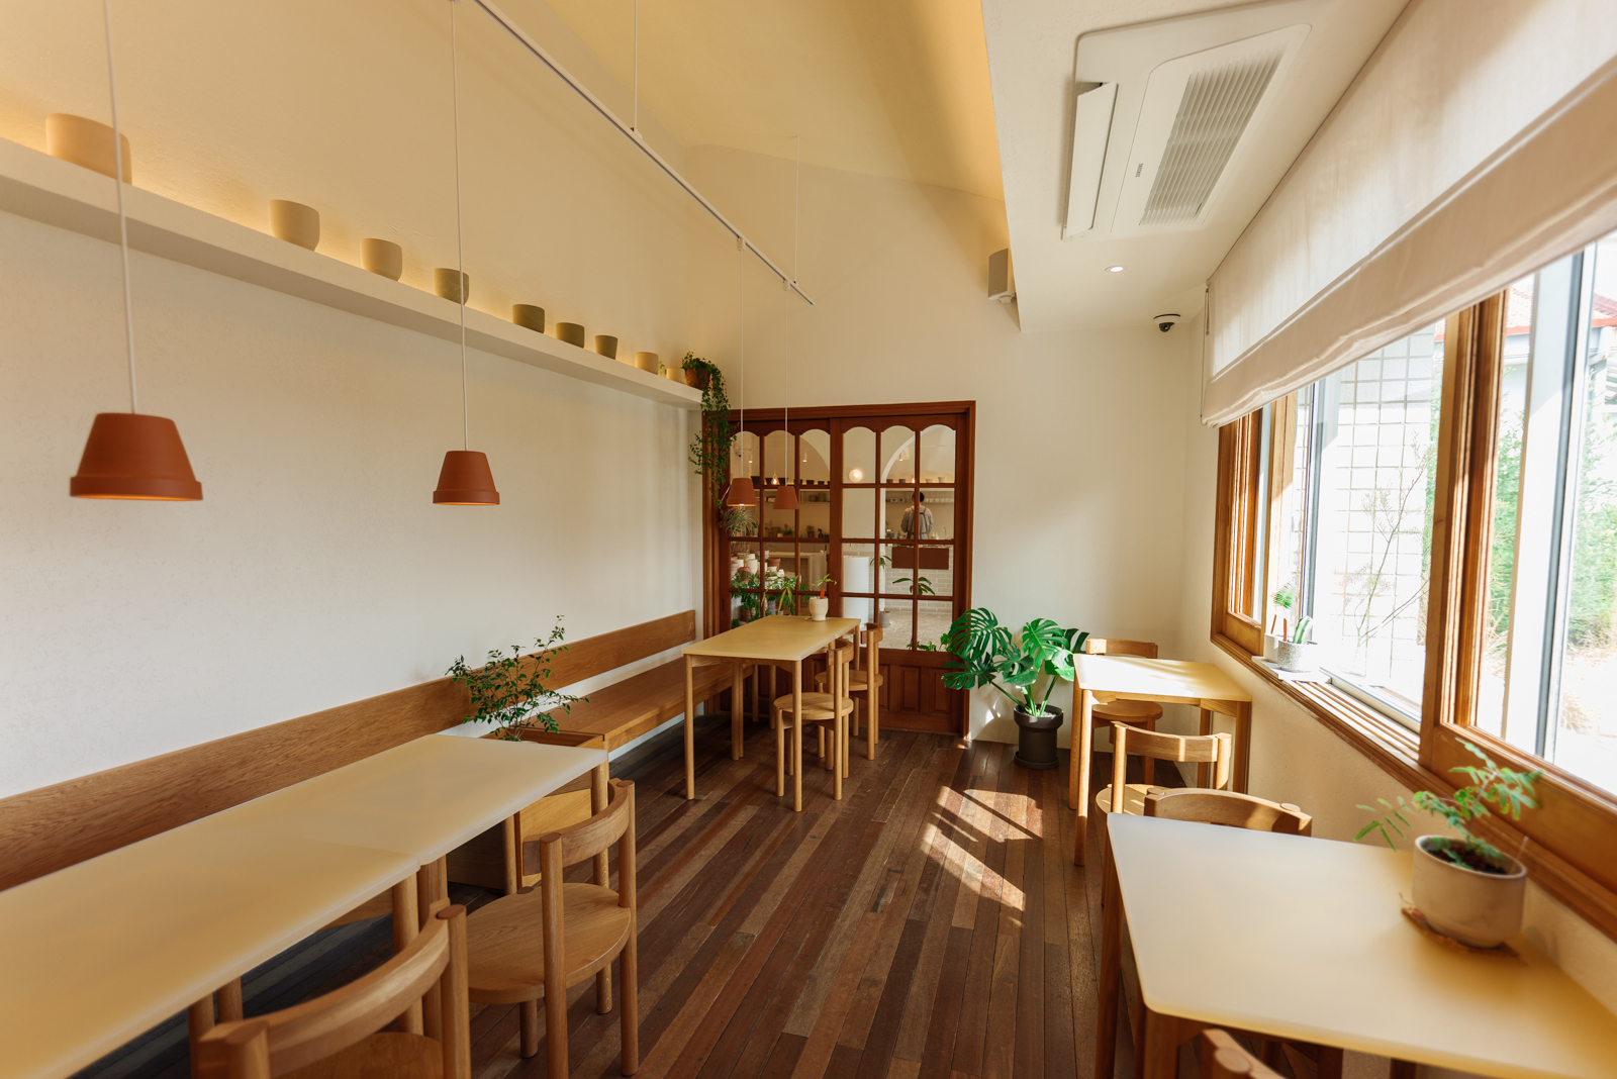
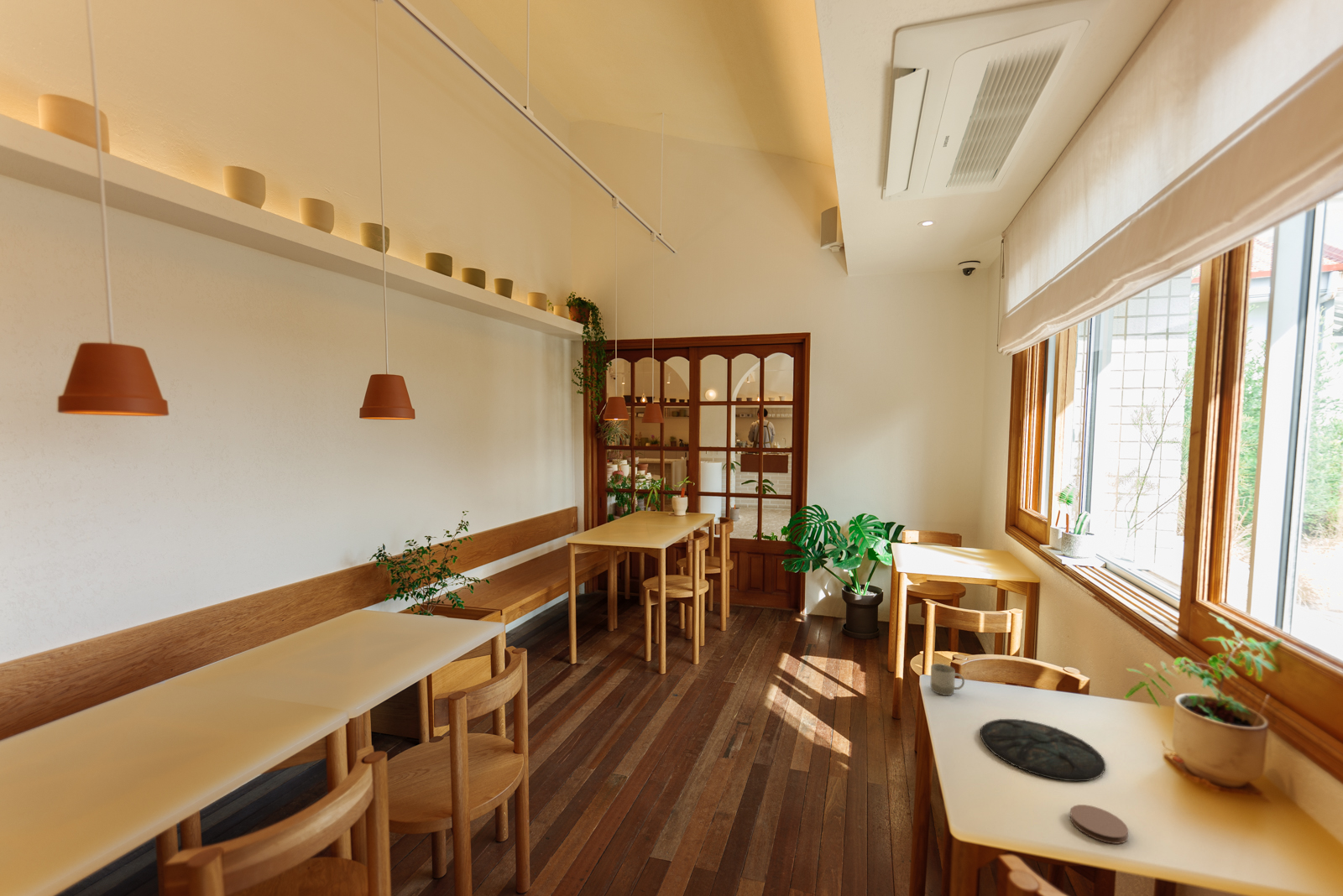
+ cup [930,663,965,696]
+ coaster [1069,804,1129,845]
+ plate [980,718,1106,782]
